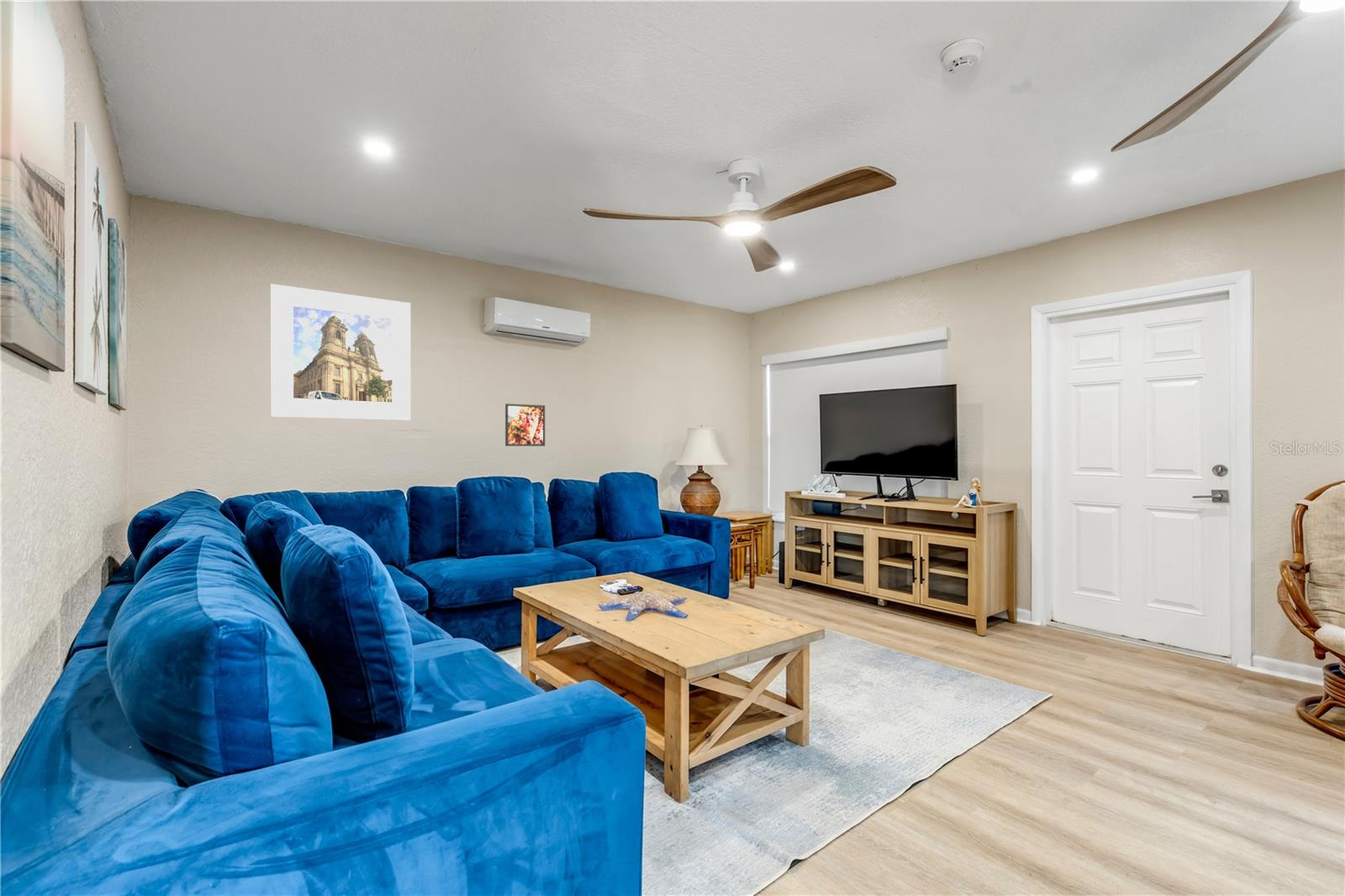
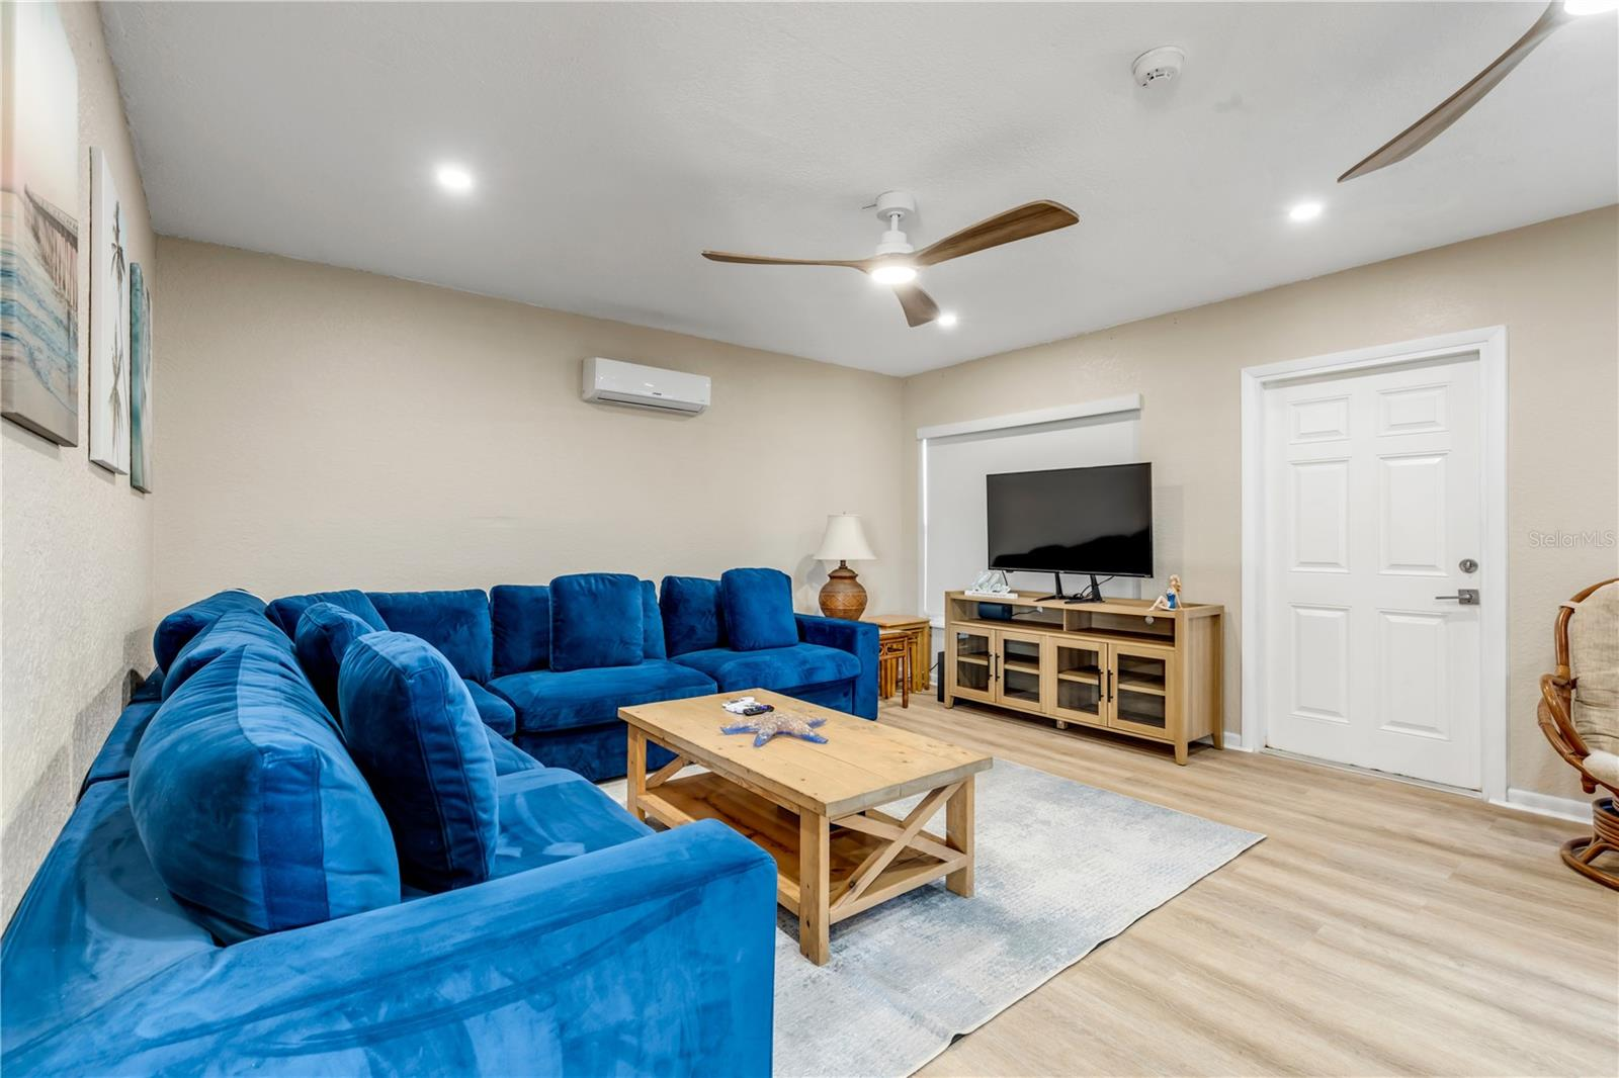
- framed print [270,283,412,421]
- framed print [504,403,546,447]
